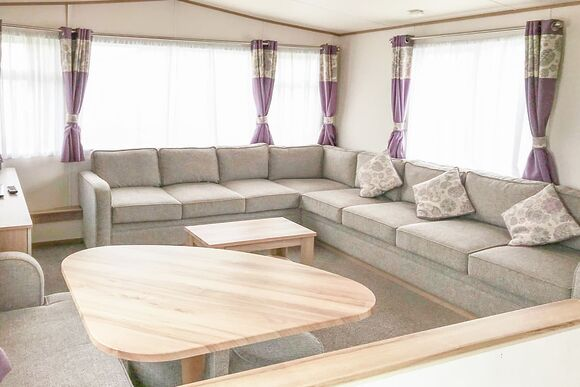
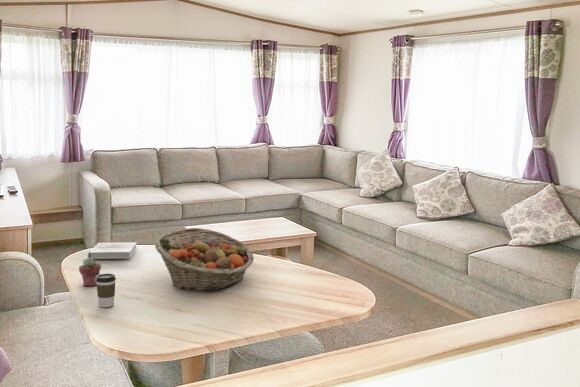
+ potted succulent [78,257,102,287]
+ fruit basket [154,227,255,292]
+ book [87,242,138,260]
+ coffee cup [96,273,117,308]
